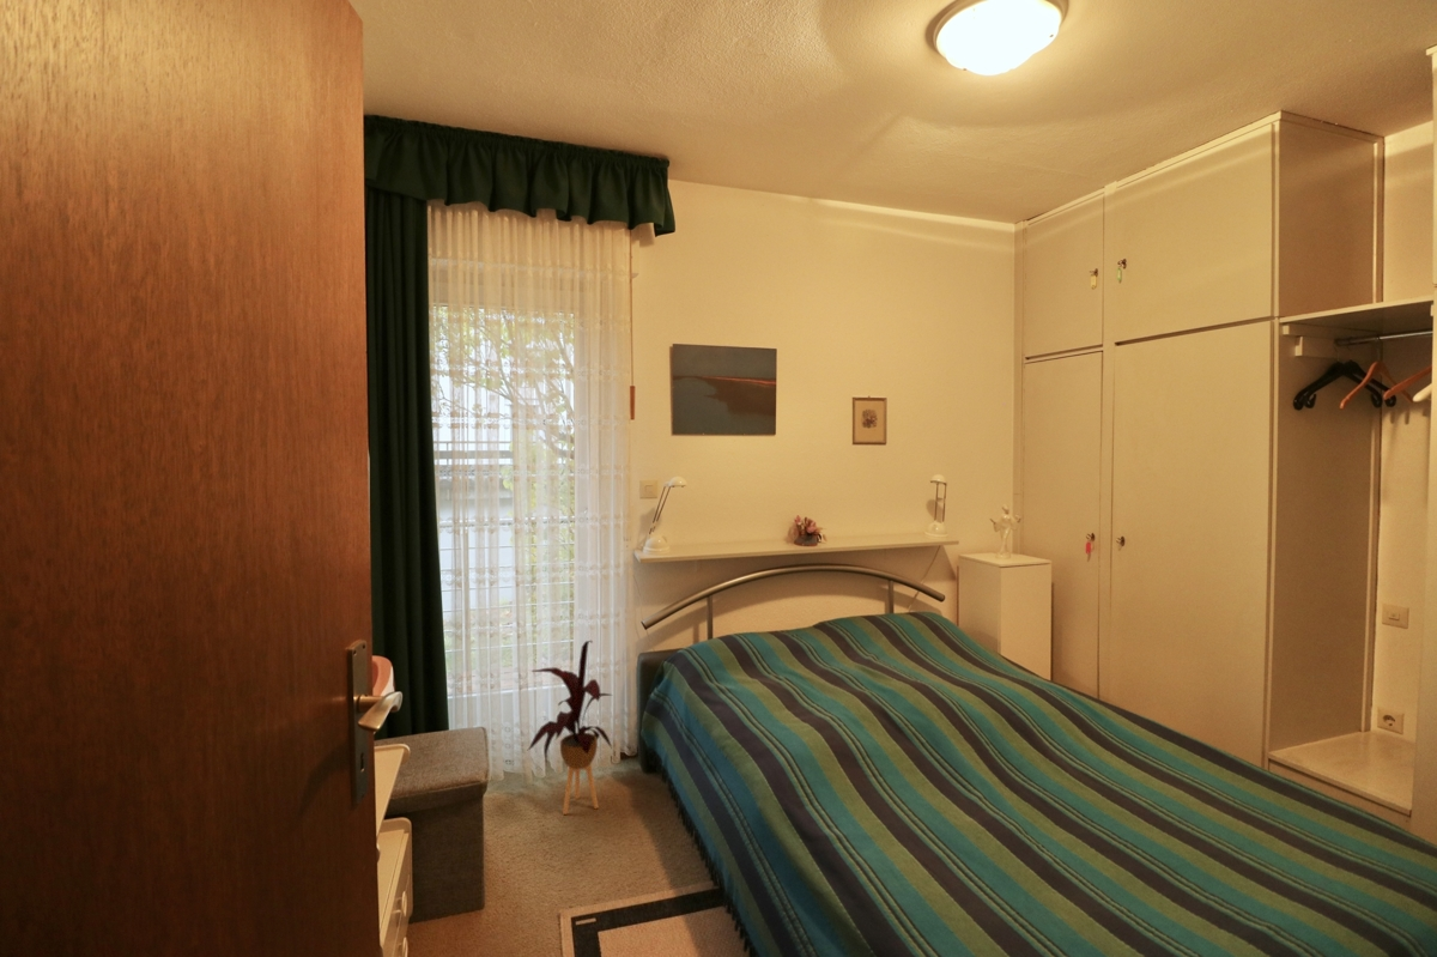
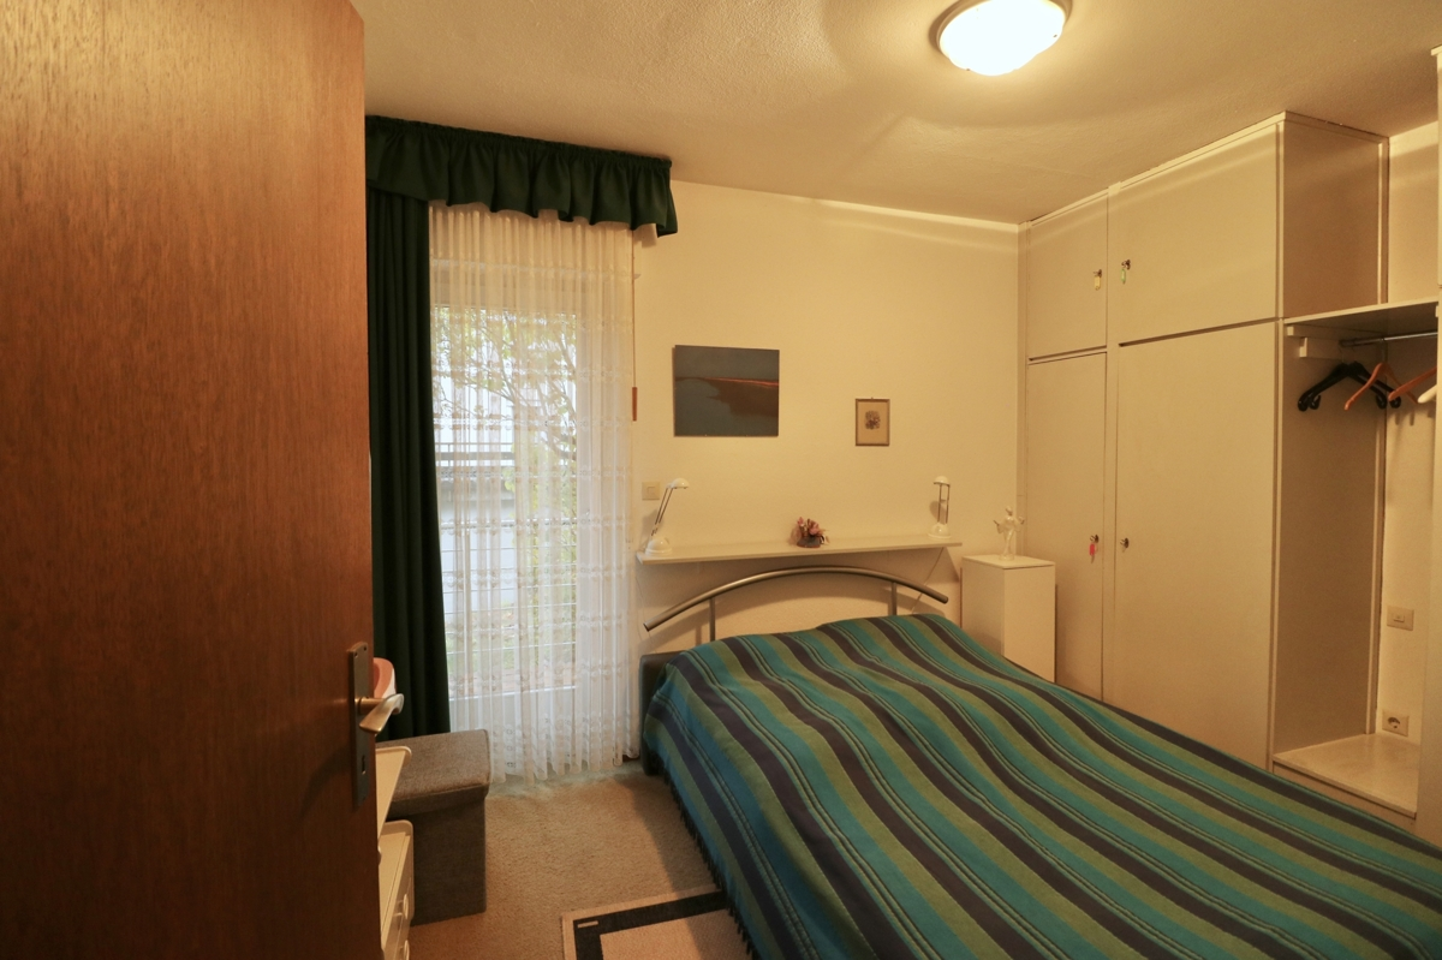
- house plant [527,640,614,816]
